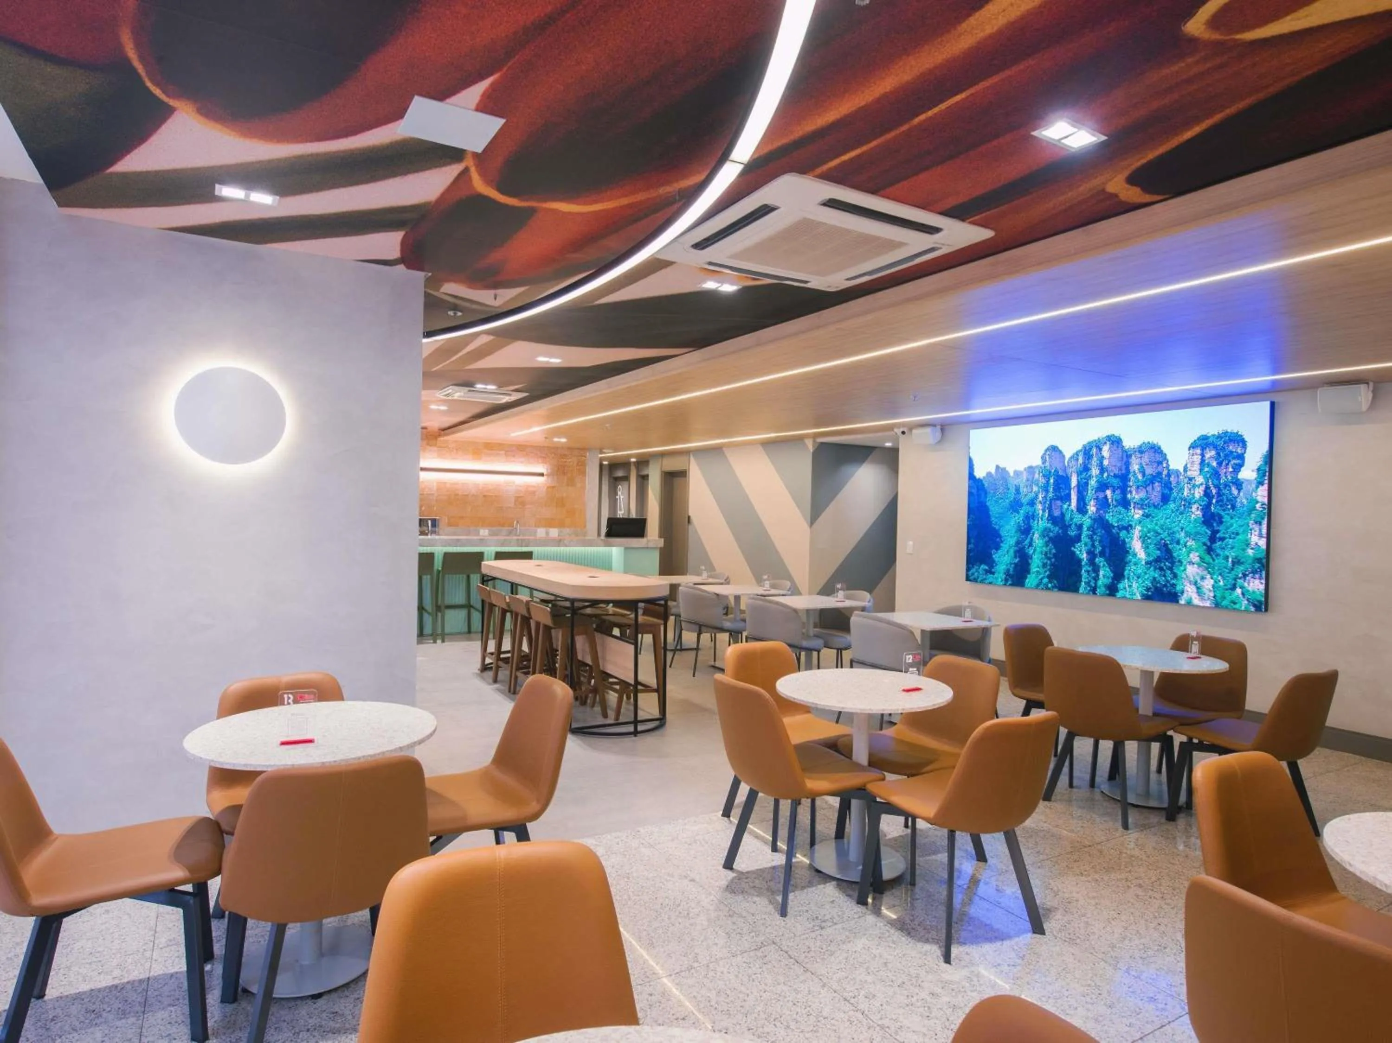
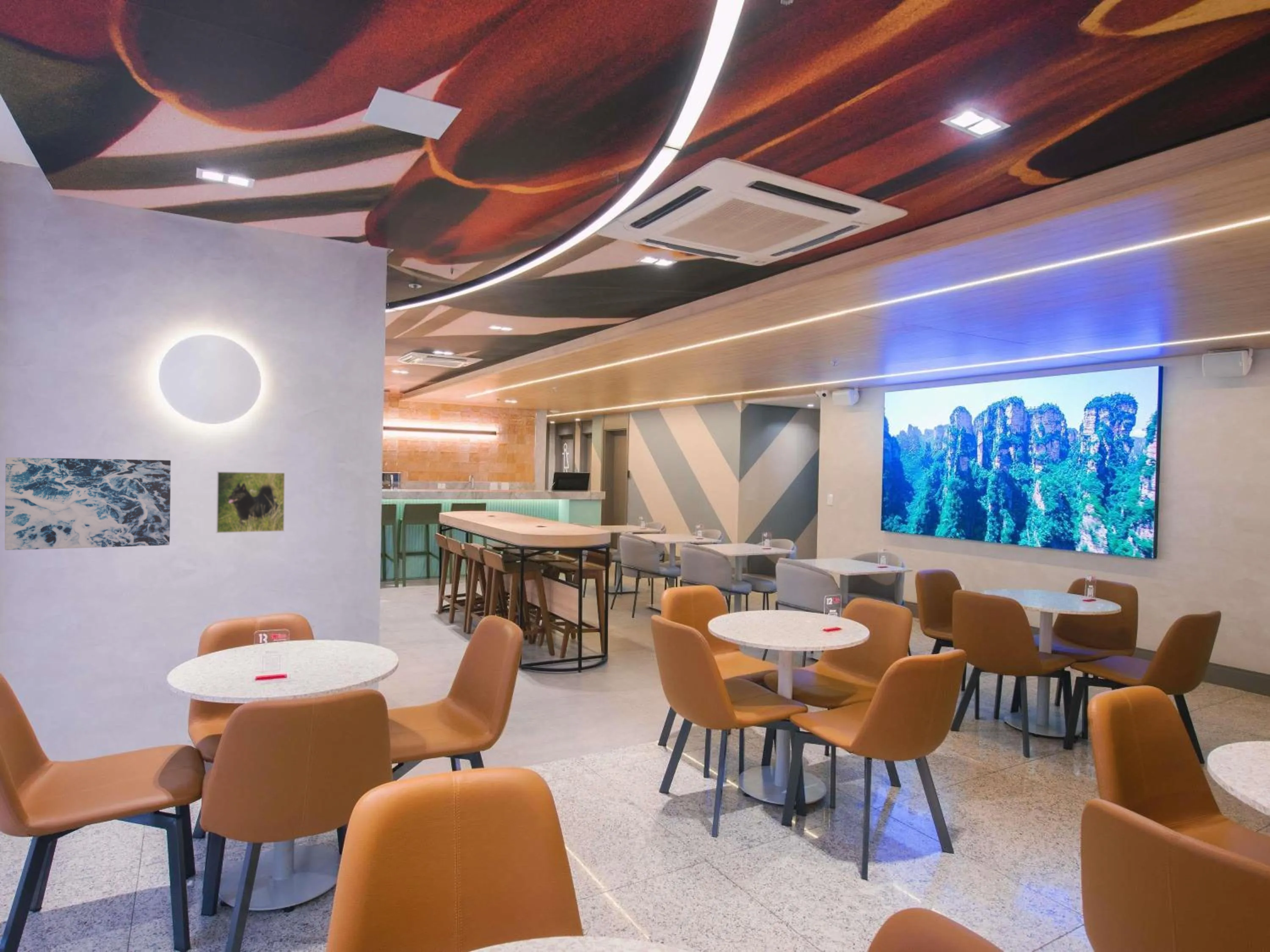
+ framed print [216,471,286,534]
+ wall art [4,457,171,550]
